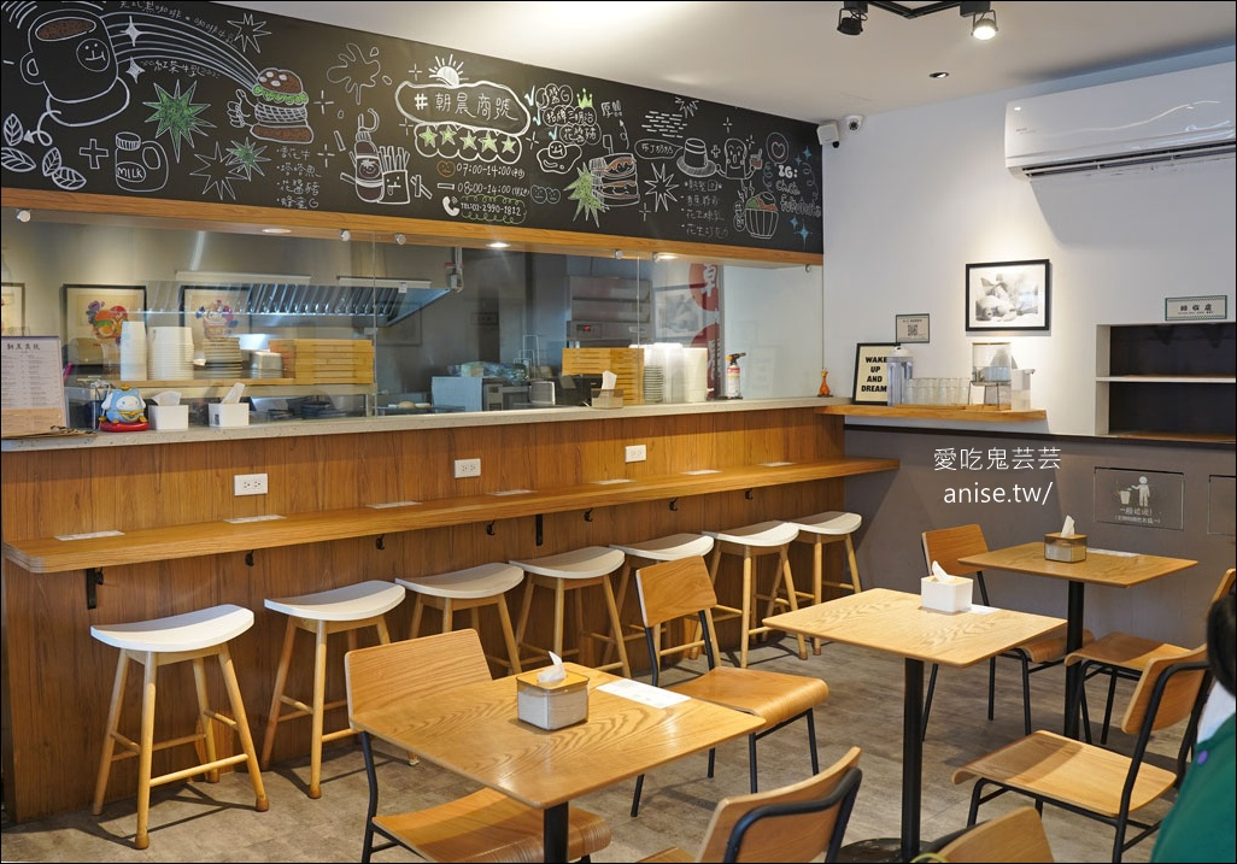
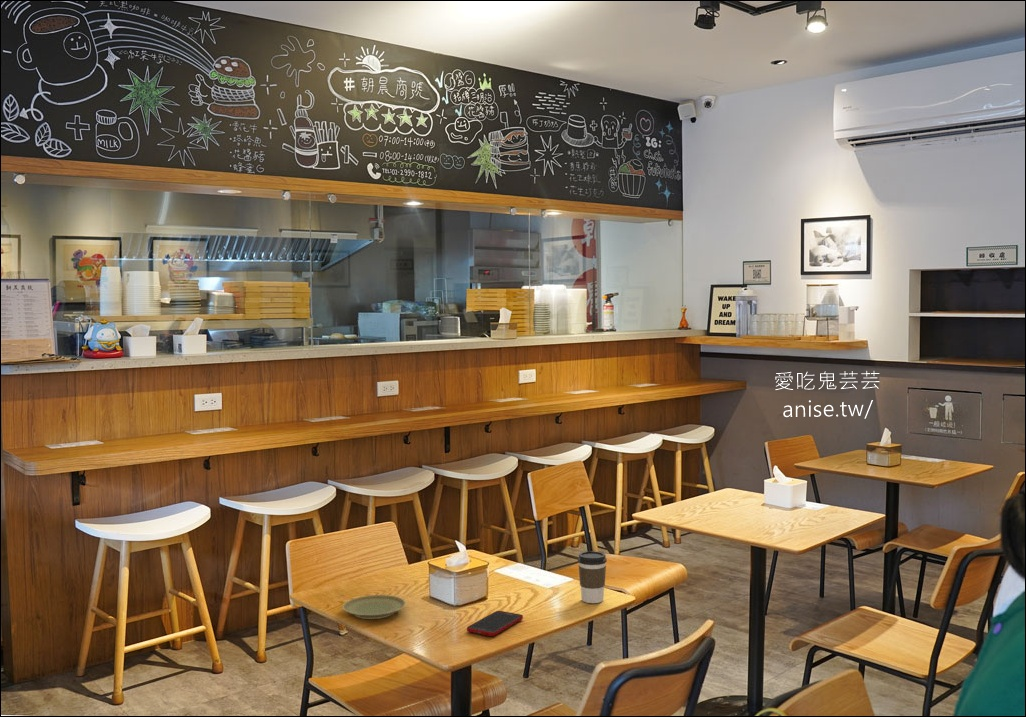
+ cell phone [466,610,524,637]
+ plate [341,594,407,620]
+ coffee cup [577,550,608,604]
